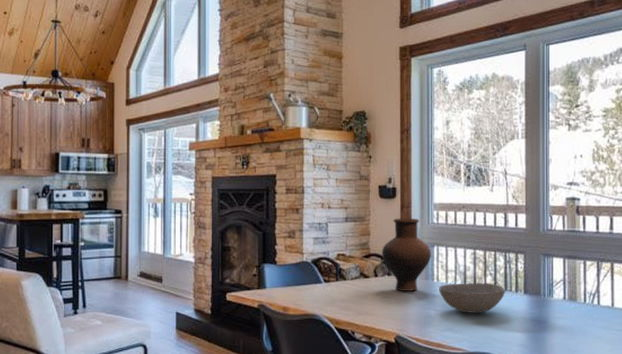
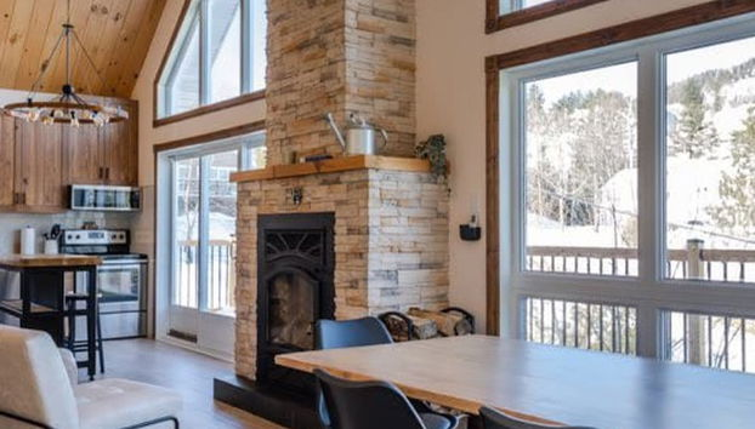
- bowl [438,282,506,314]
- vase [381,218,432,292]
